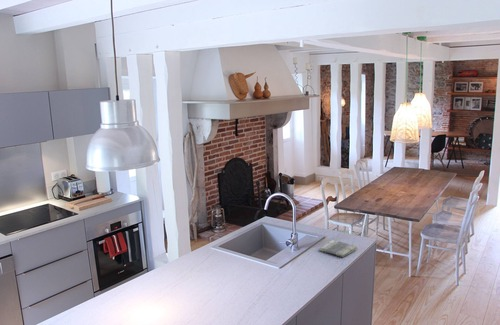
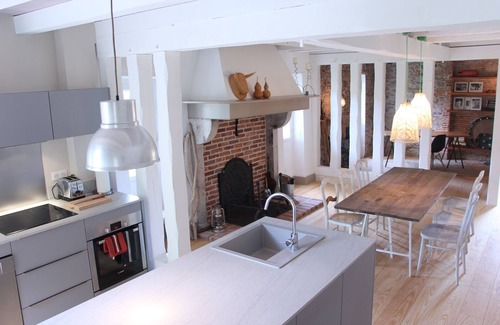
- dish towel [318,239,359,258]
